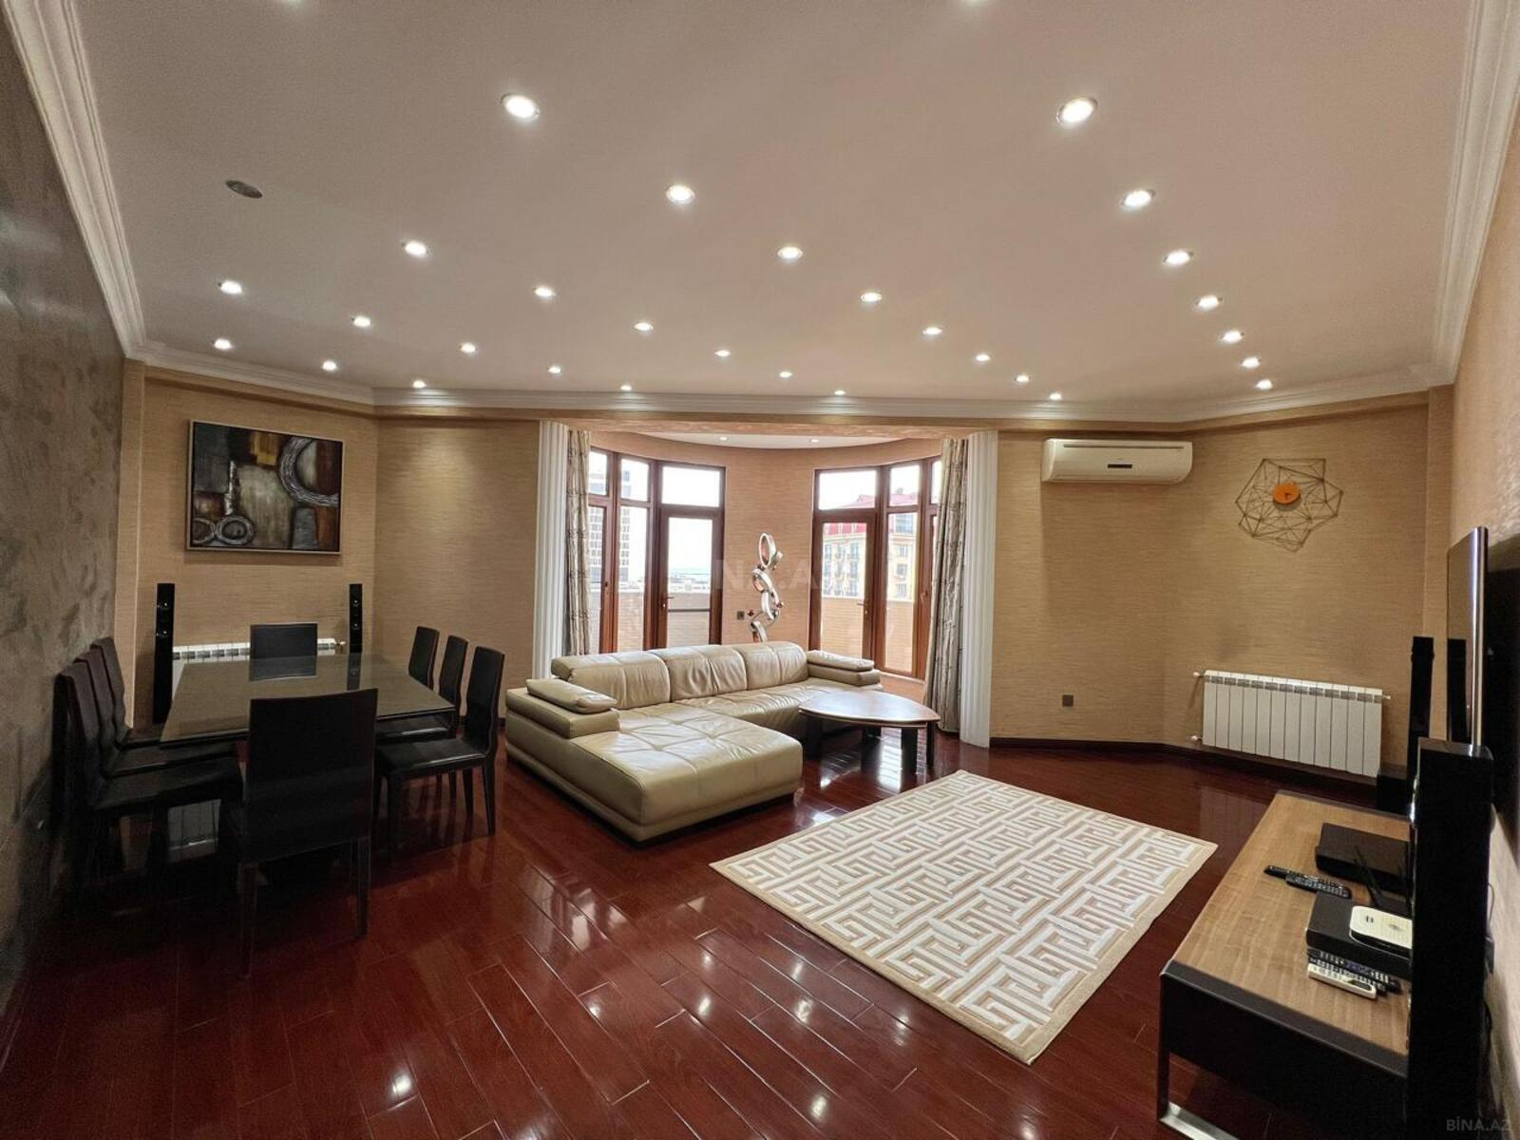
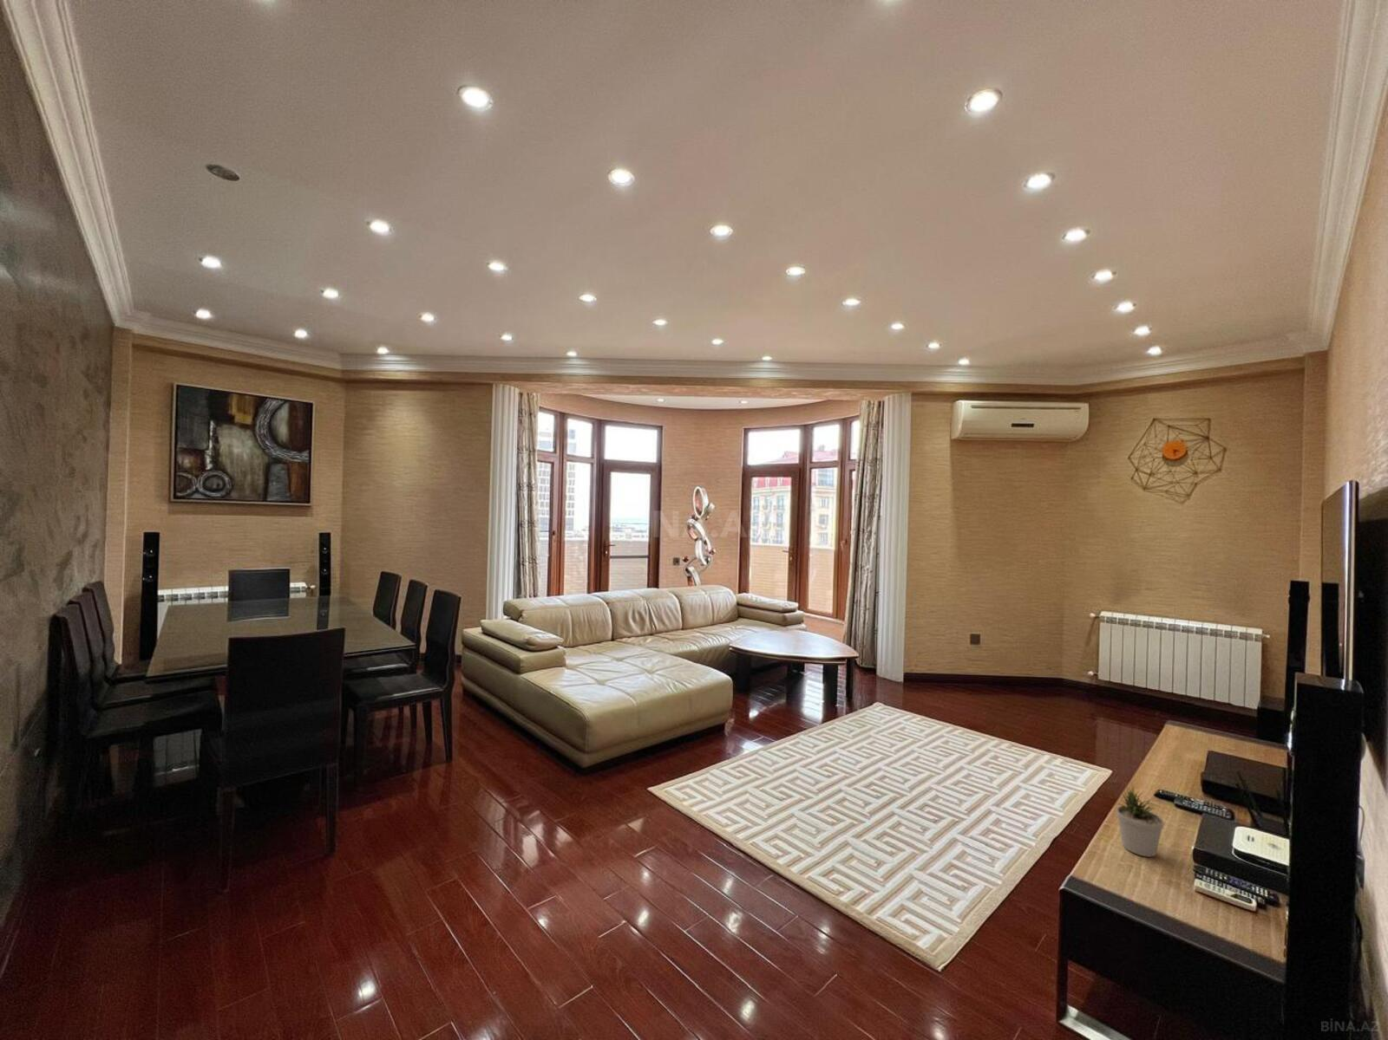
+ potted plant [1115,785,1165,858]
